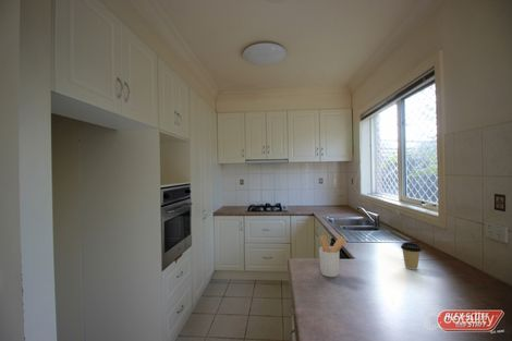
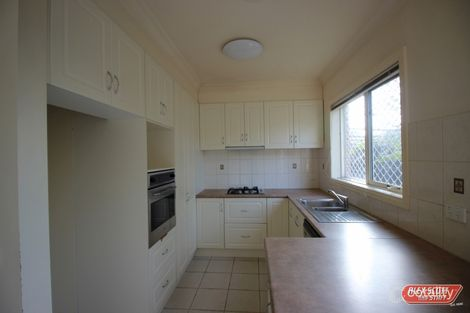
- coffee cup [400,242,423,271]
- utensil holder [318,233,348,278]
